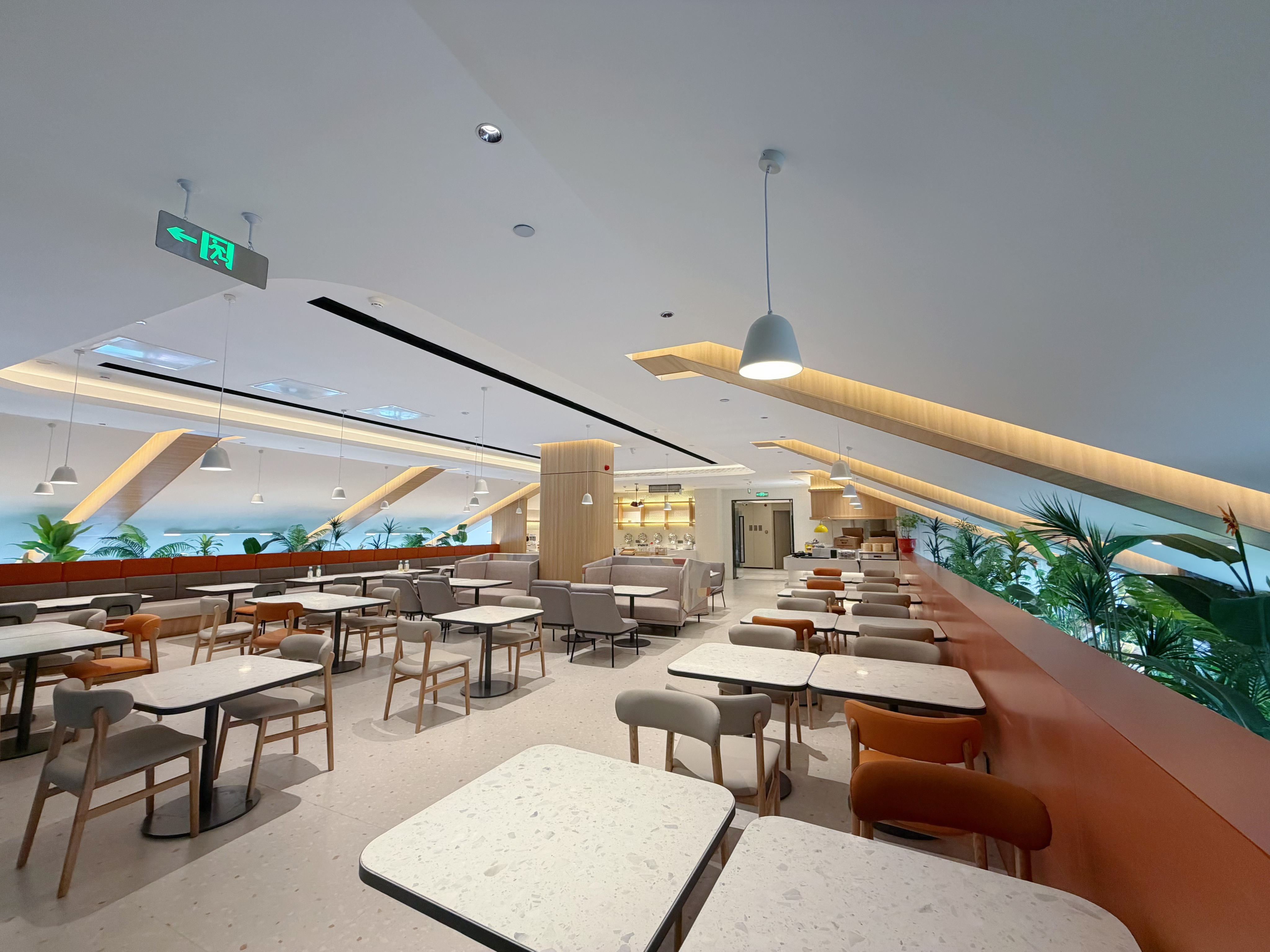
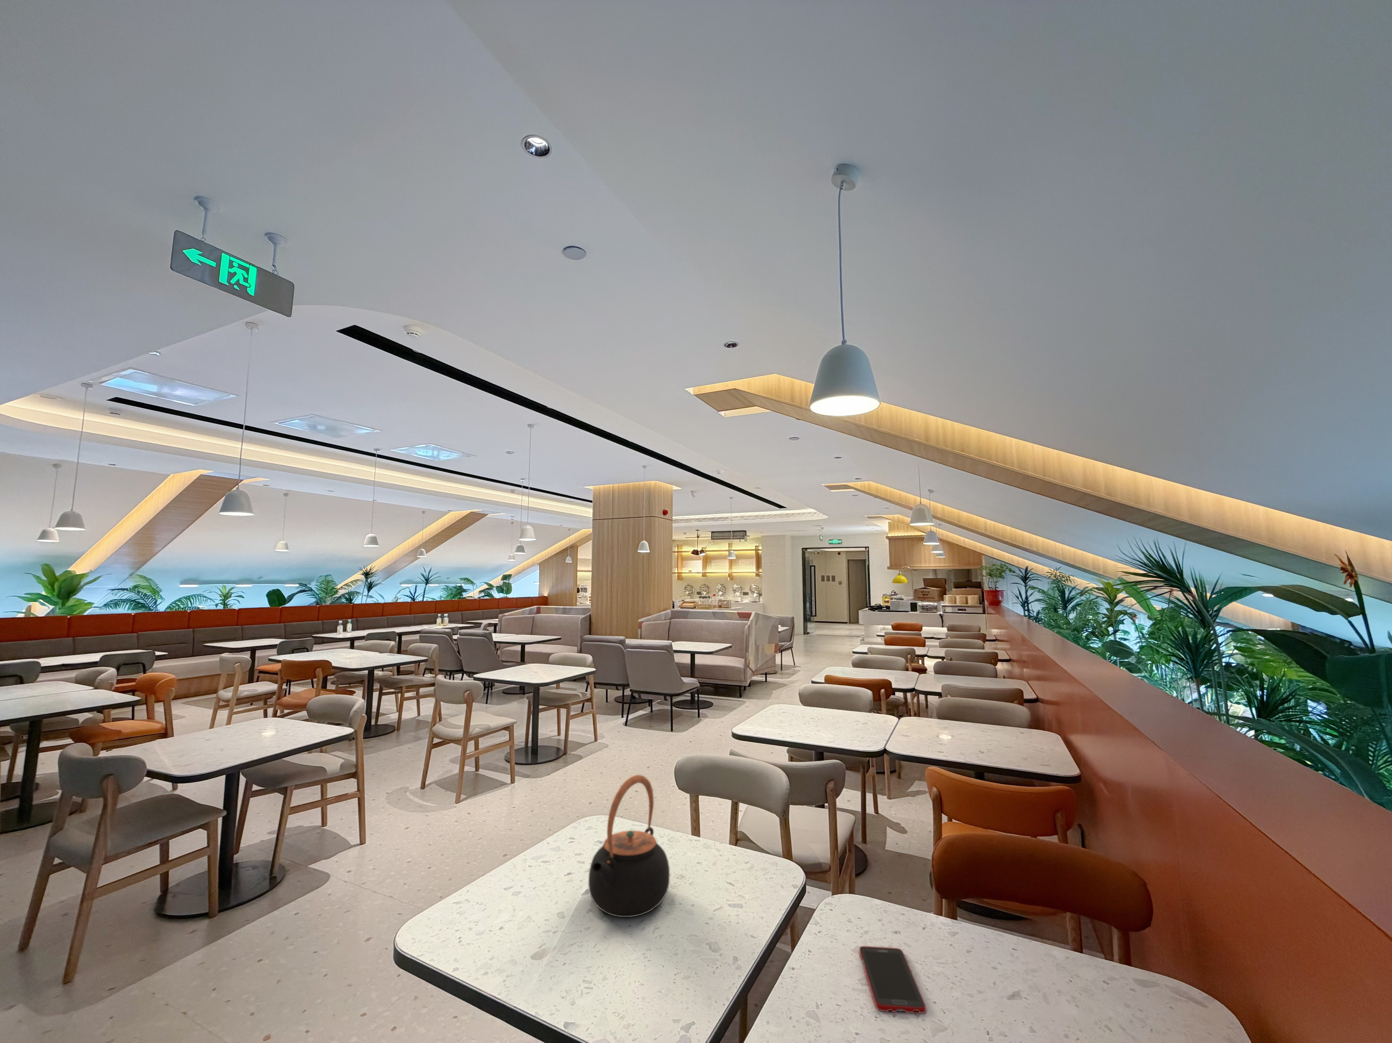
+ teapot [589,775,670,918]
+ cell phone [859,945,926,1013]
